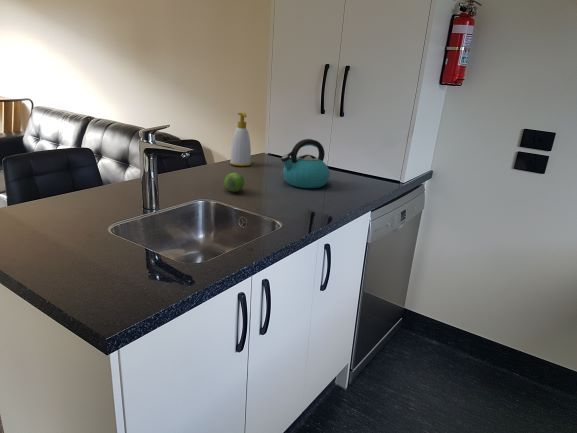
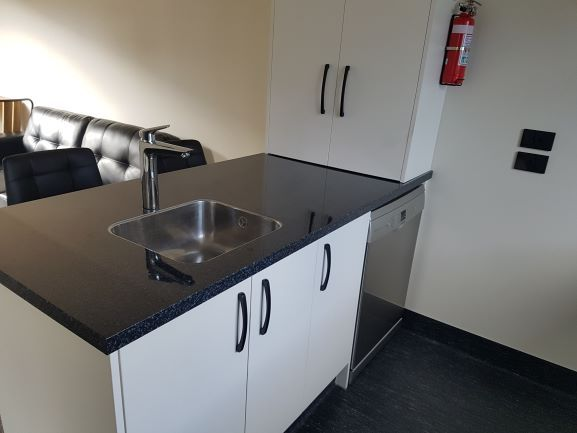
- fruit [223,172,246,193]
- soap bottle [229,112,252,167]
- kettle [280,138,331,189]
